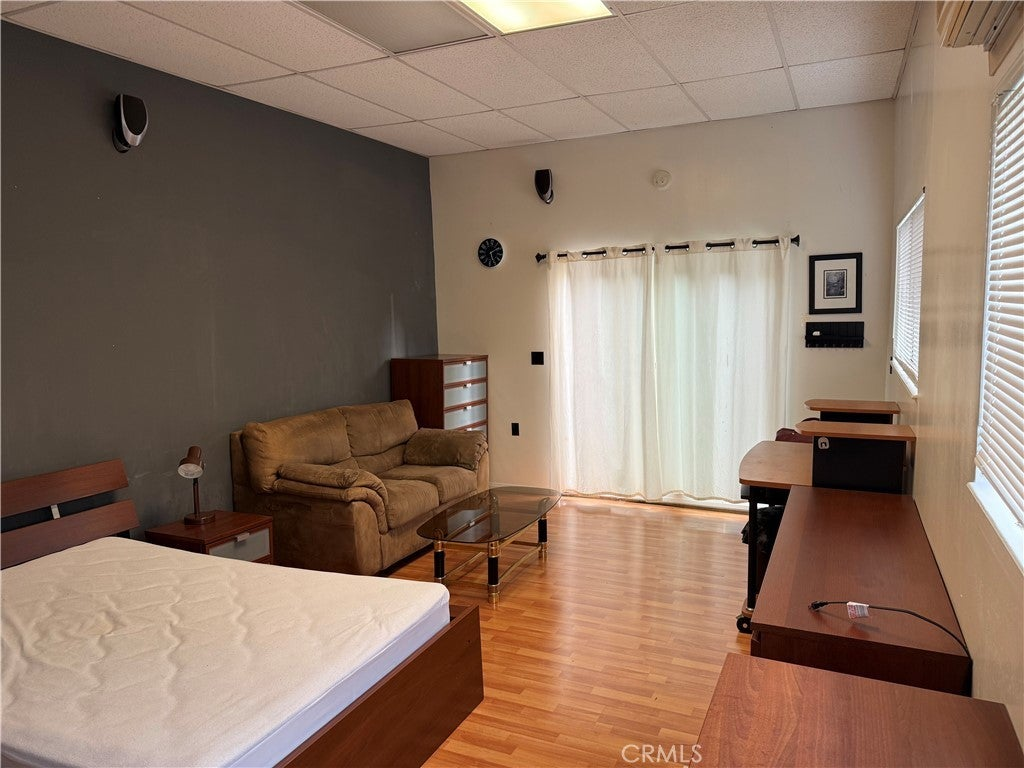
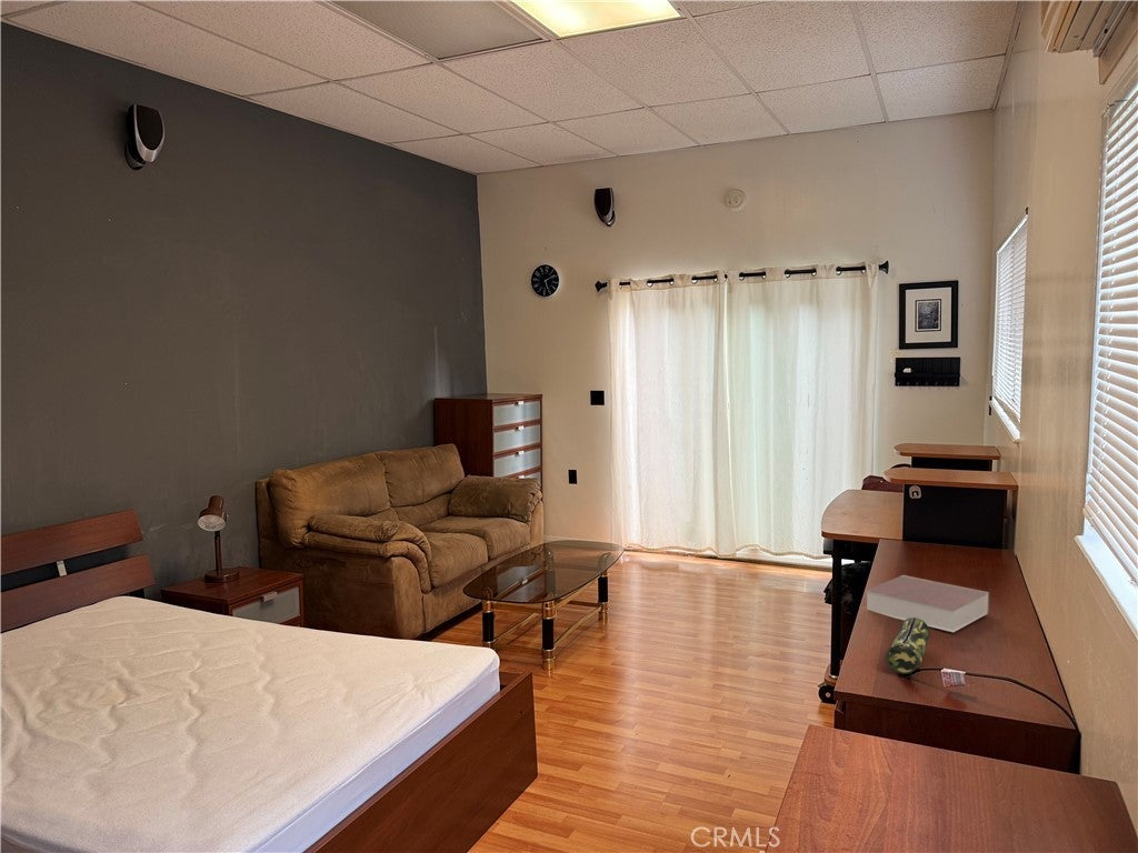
+ book [865,574,990,633]
+ pencil case [885,618,931,675]
